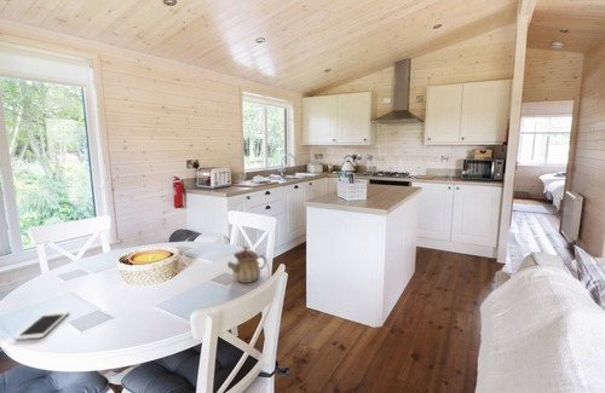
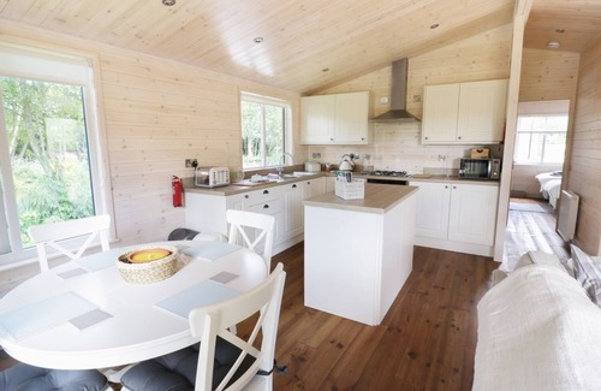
- cell phone [13,311,70,341]
- teapot [226,244,267,284]
